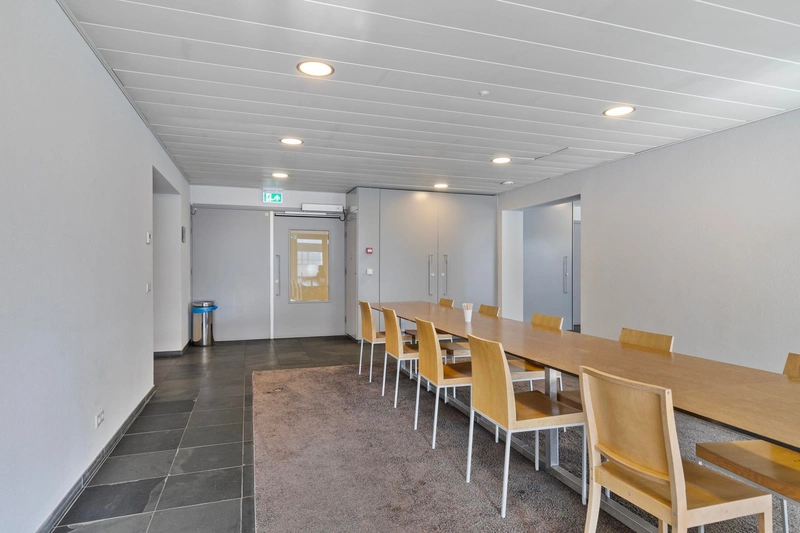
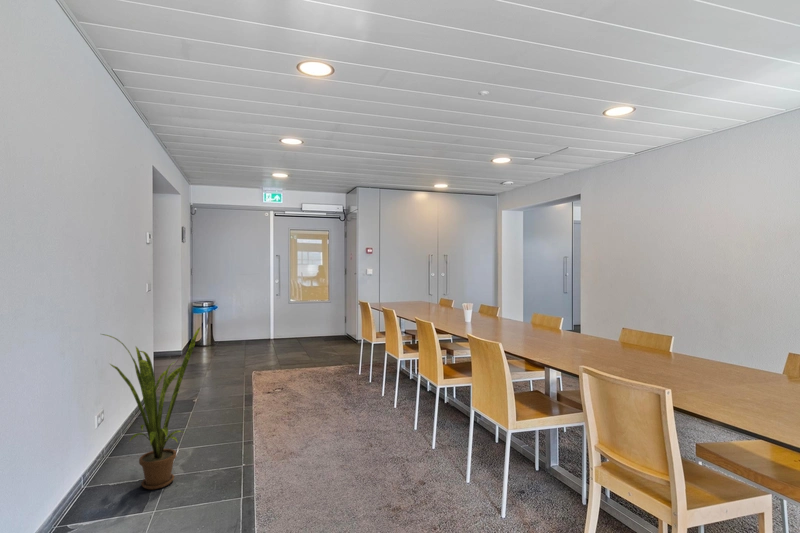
+ house plant [101,326,201,490]
